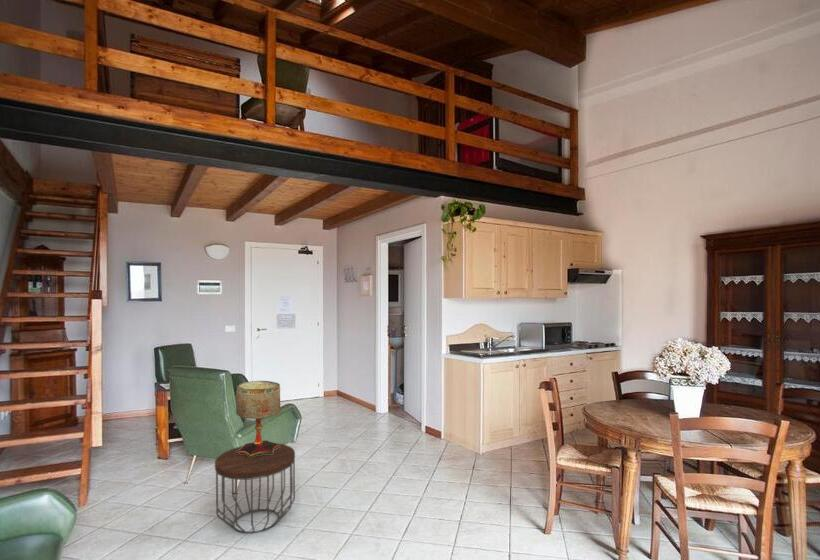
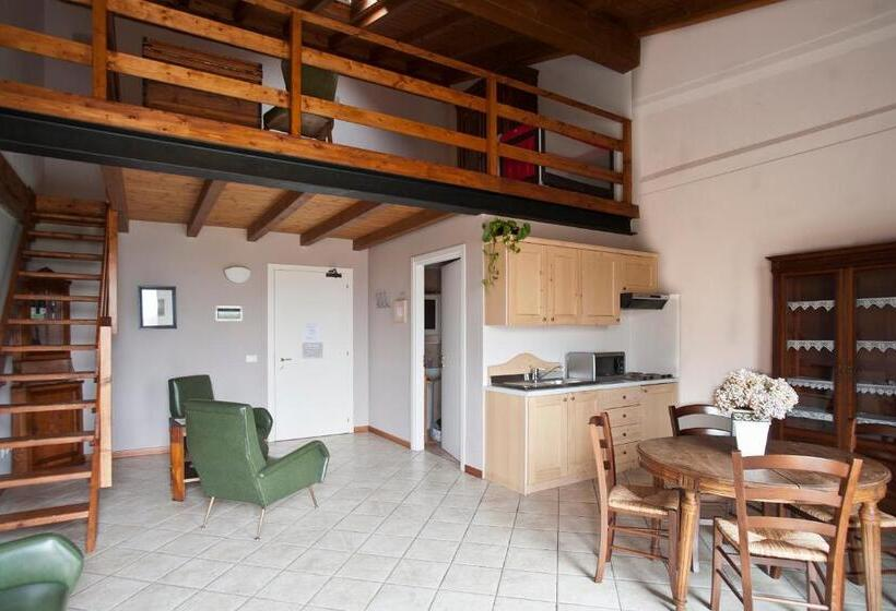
- side table [214,442,296,534]
- table lamp [235,380,282,458]
